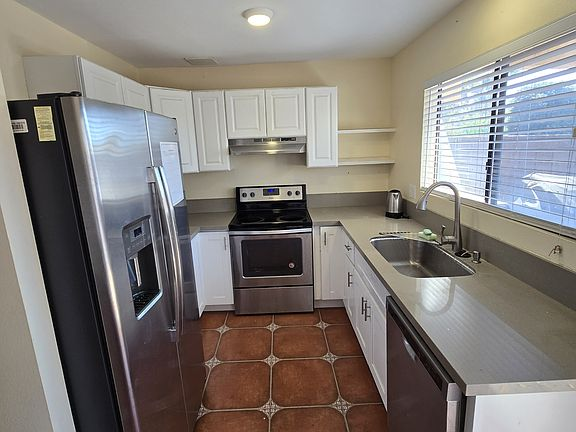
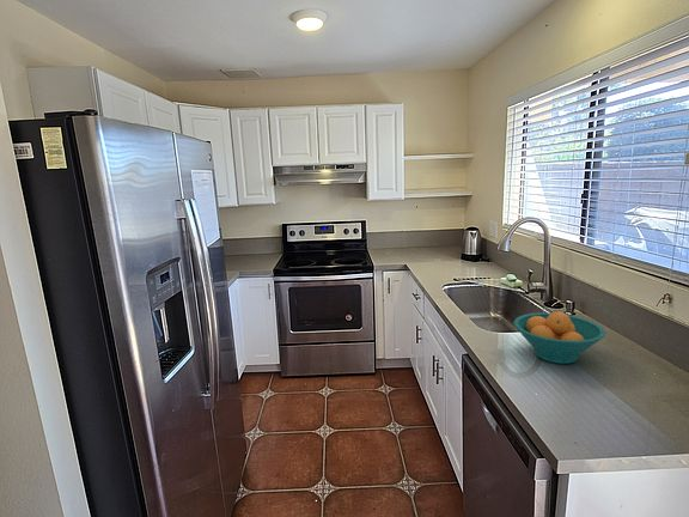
+ fruit bowl [513,310,606,365]
